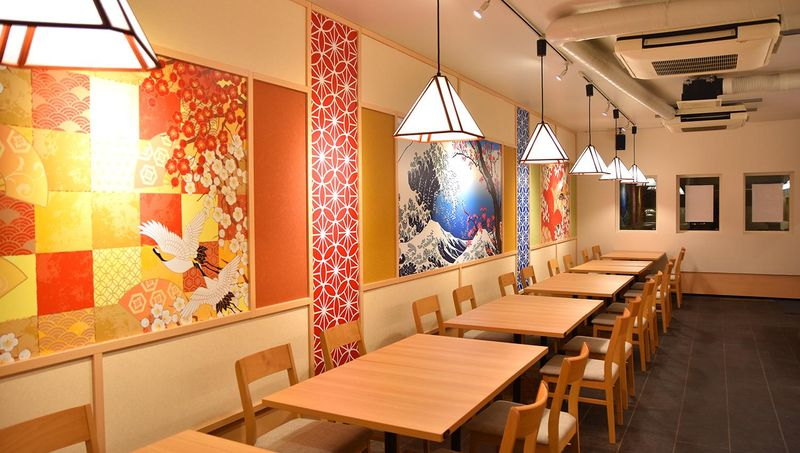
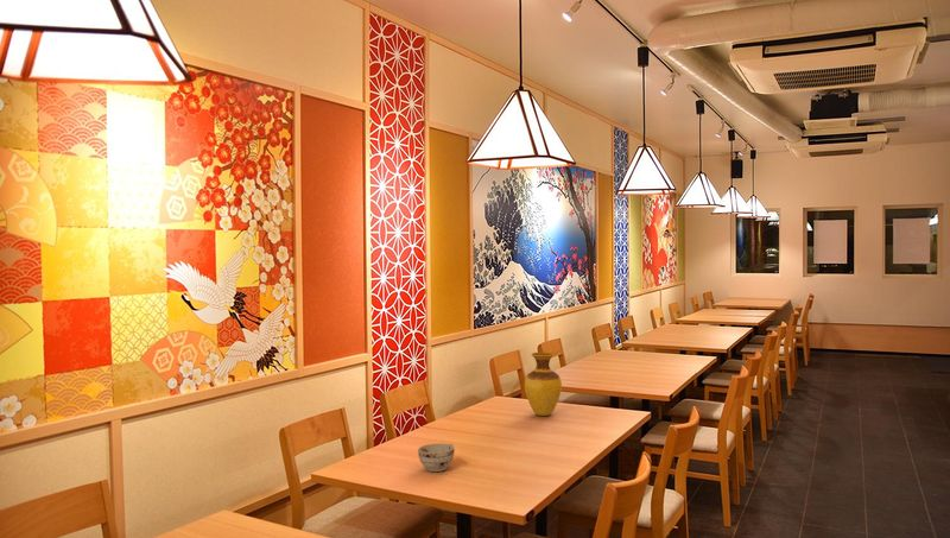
+ teacup [417,442,455,473]
+ vase [524,352,563,417]
